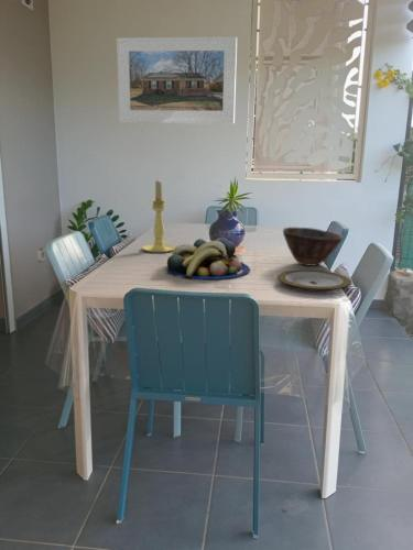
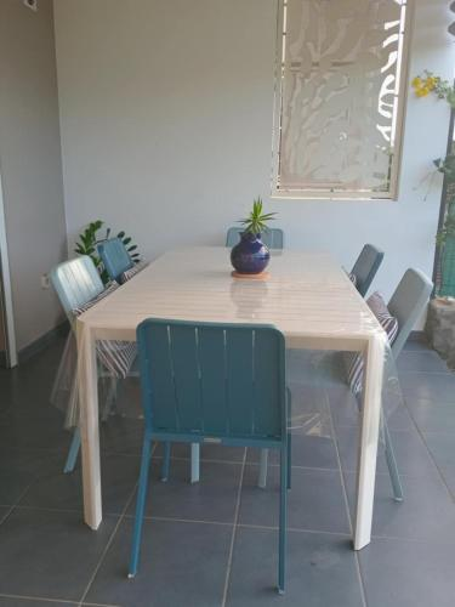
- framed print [116,35,238,124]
- fruit bowl [165,237,251,280]
- plate [276,268,352,293]
- bowl [282,226,344,267]
- candle holder [141,178,176,254]
